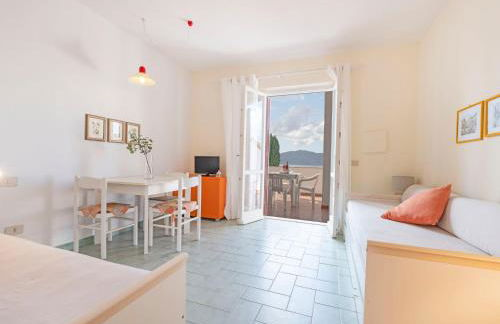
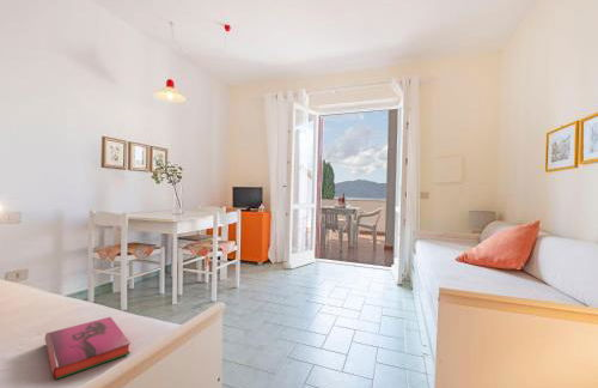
+ hardback book [44,316,132,381]
